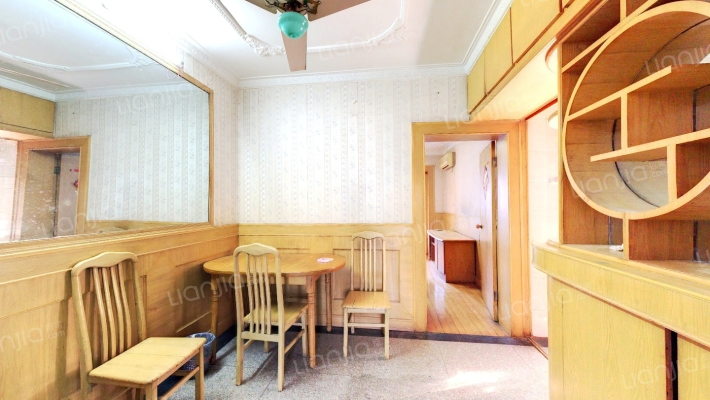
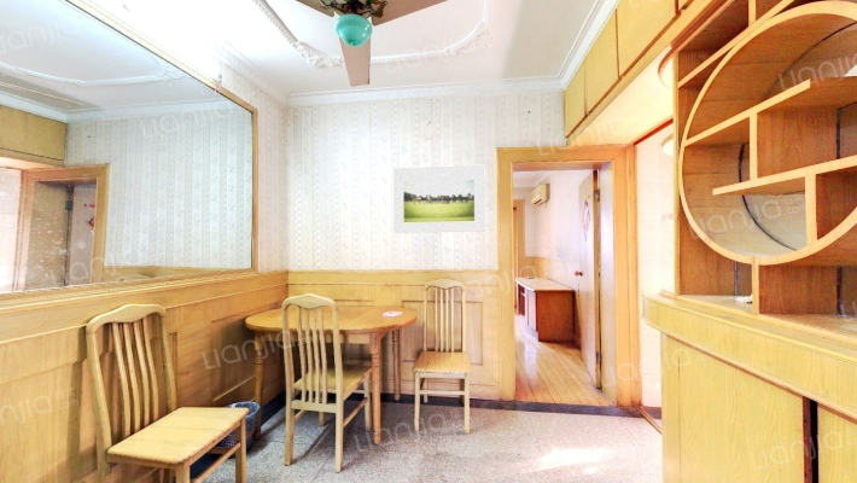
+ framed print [392,163,486,234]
